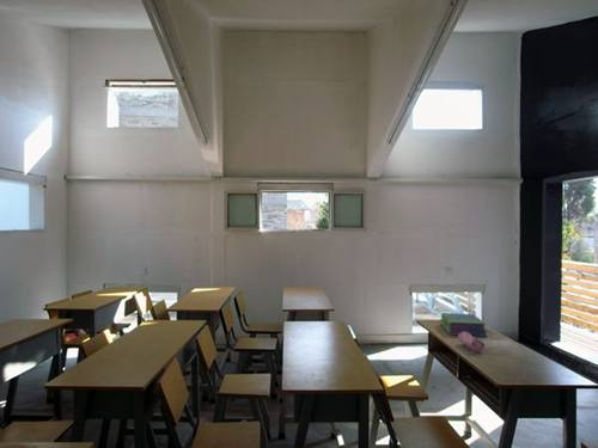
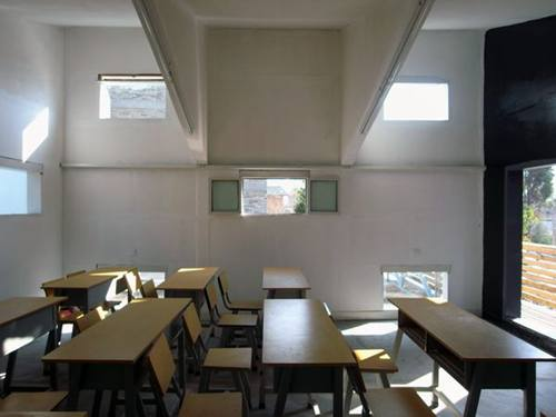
- pencil case [457,332,486,354]
- stack of books [439,312,489,338]
